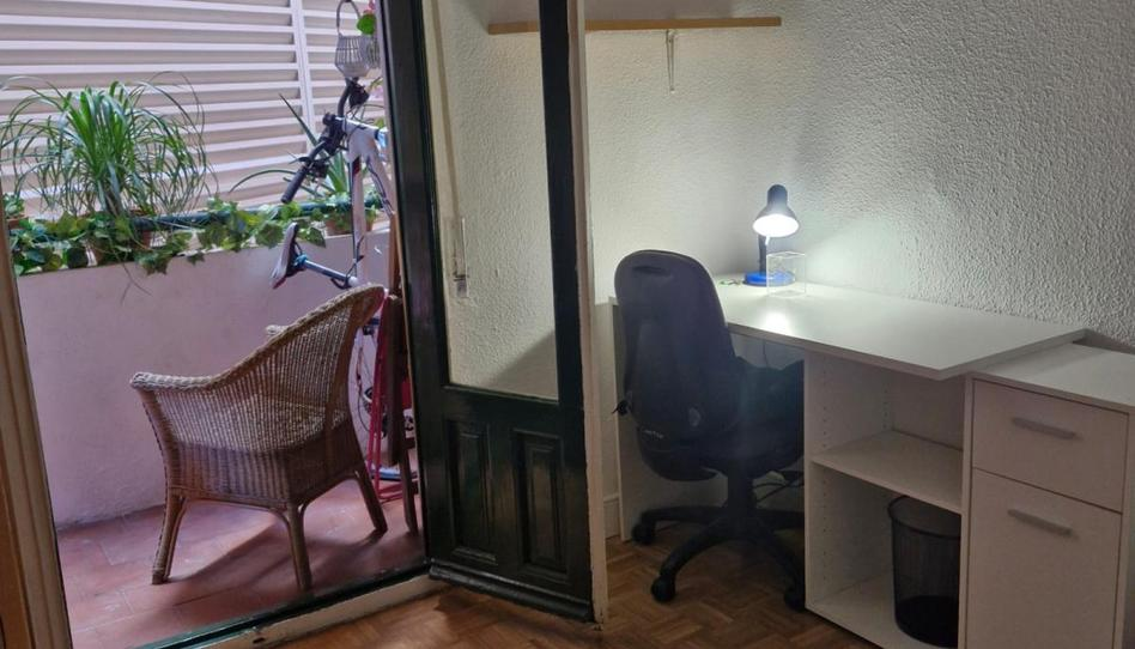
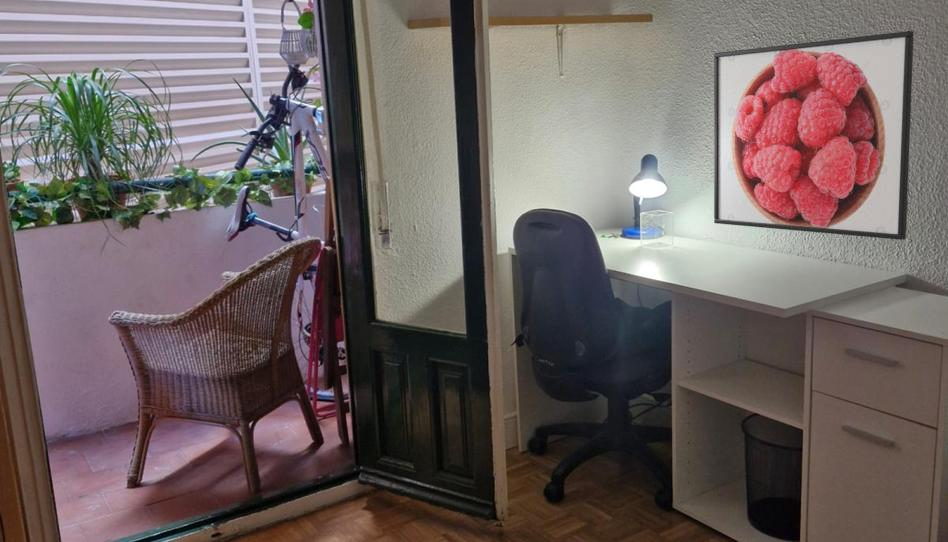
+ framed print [713,30,915,241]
